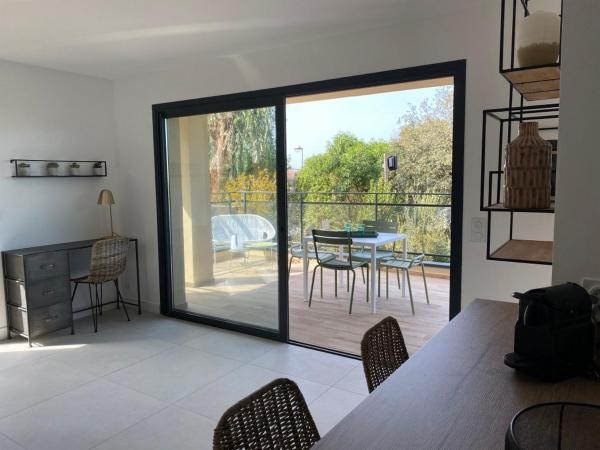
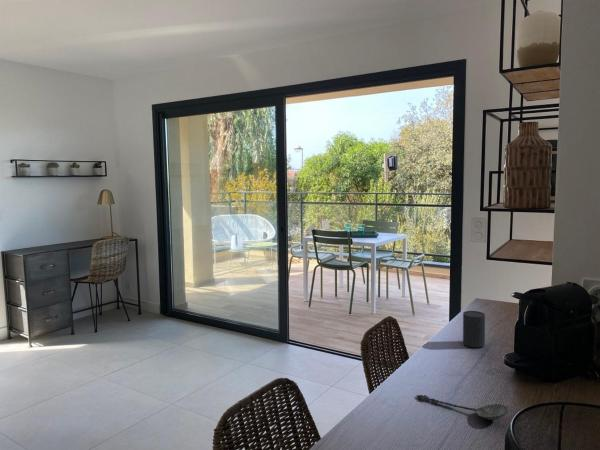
+ spoon [415,394,509,421]
+ cup [462,310,486,349]
